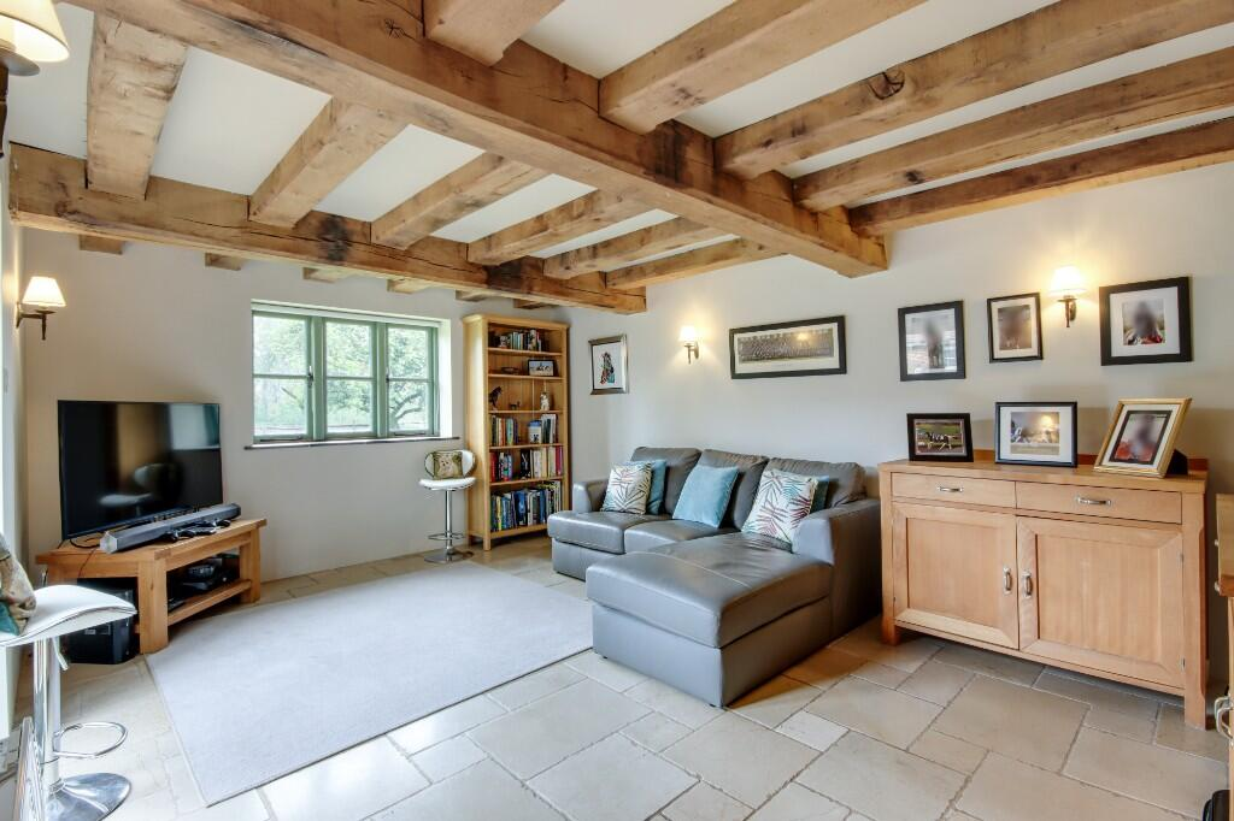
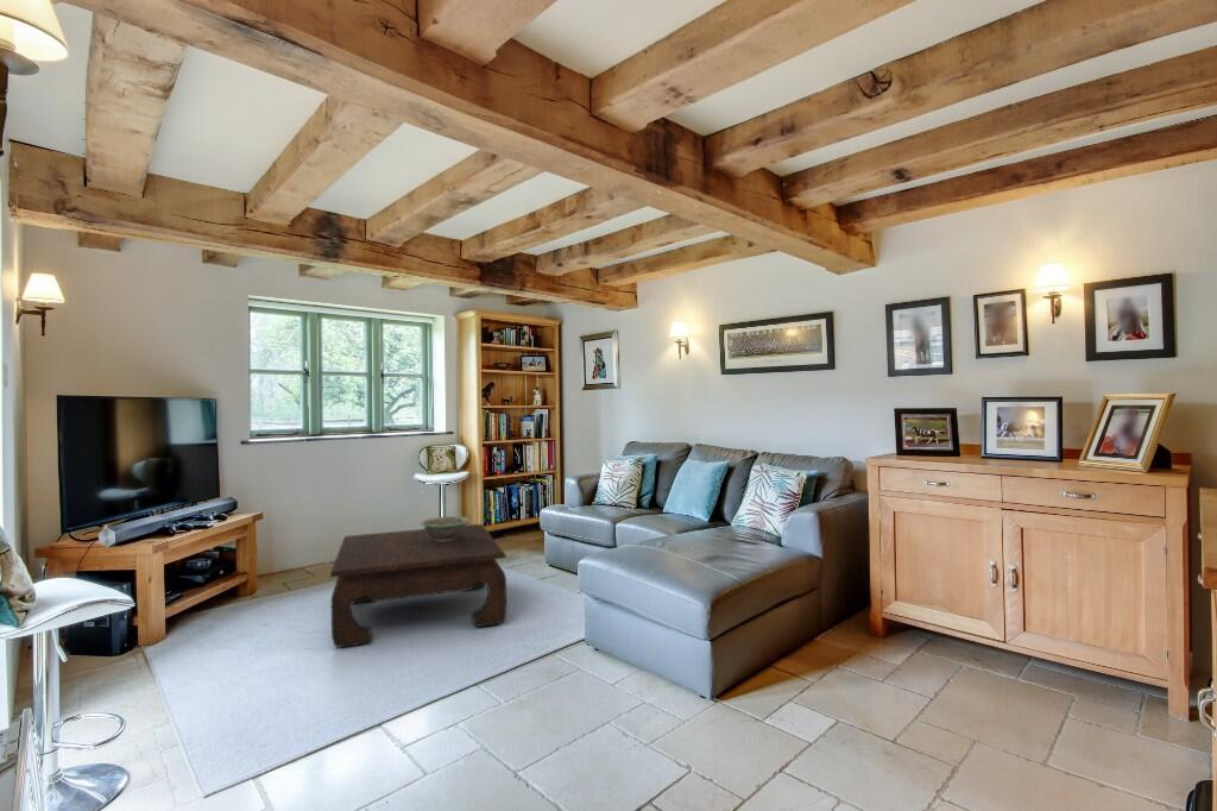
+ decorative bowl [418,515,471,541]
+ coffee table [329,523,507,648]
